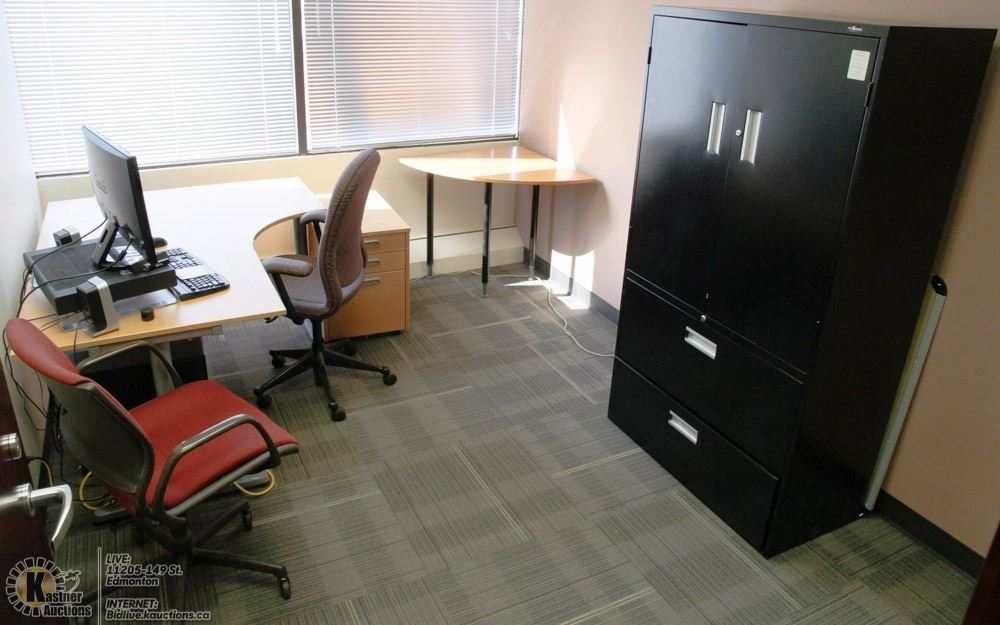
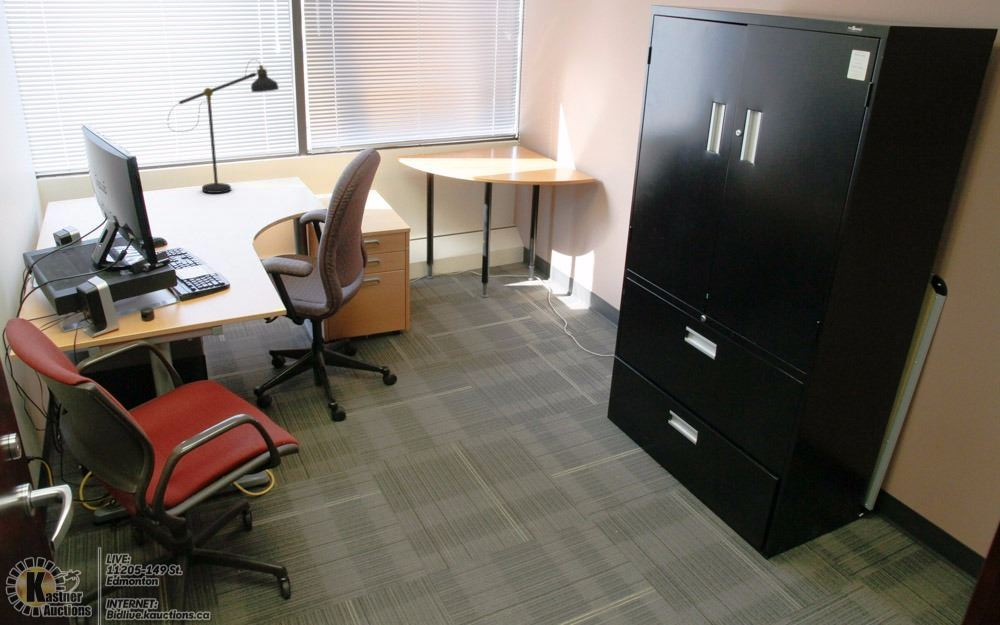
+ desk lamp [167,58,280,194]
